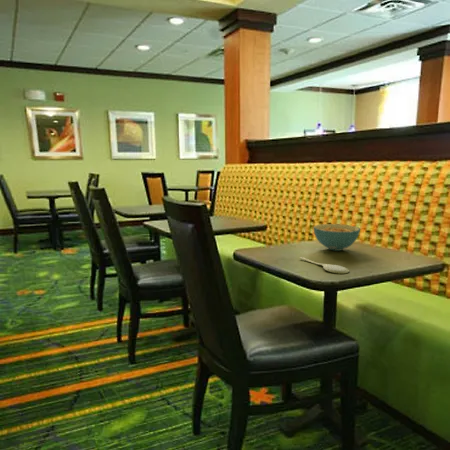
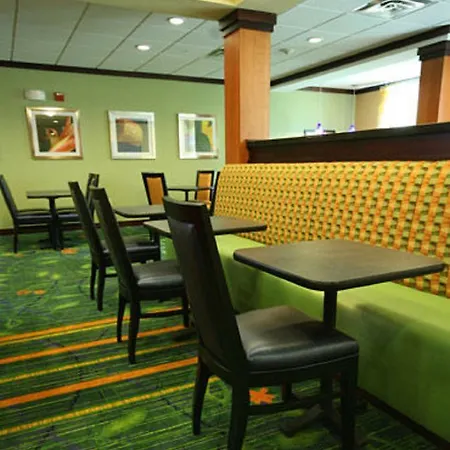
- spoon [298,256,350,275]
- cereal bowl [313,223,361,252]
